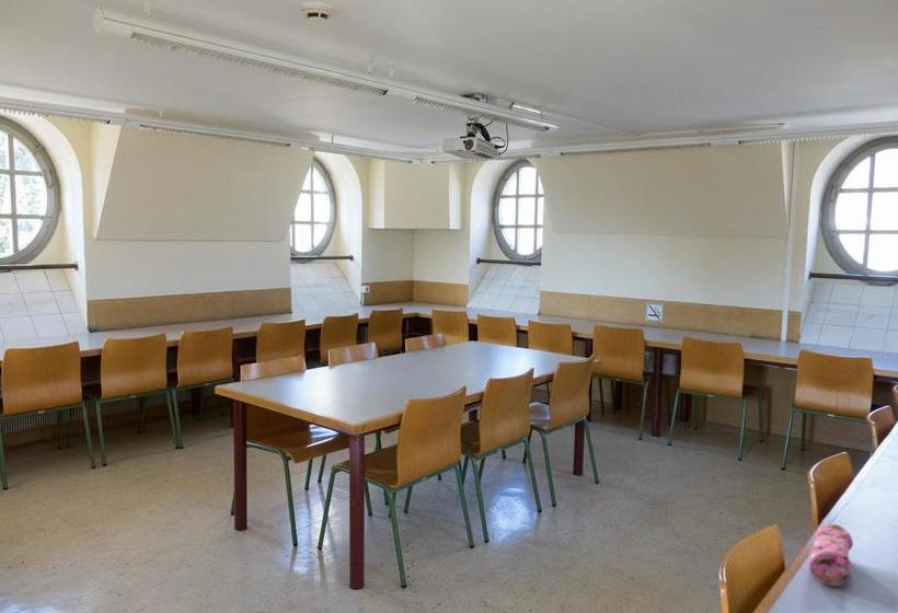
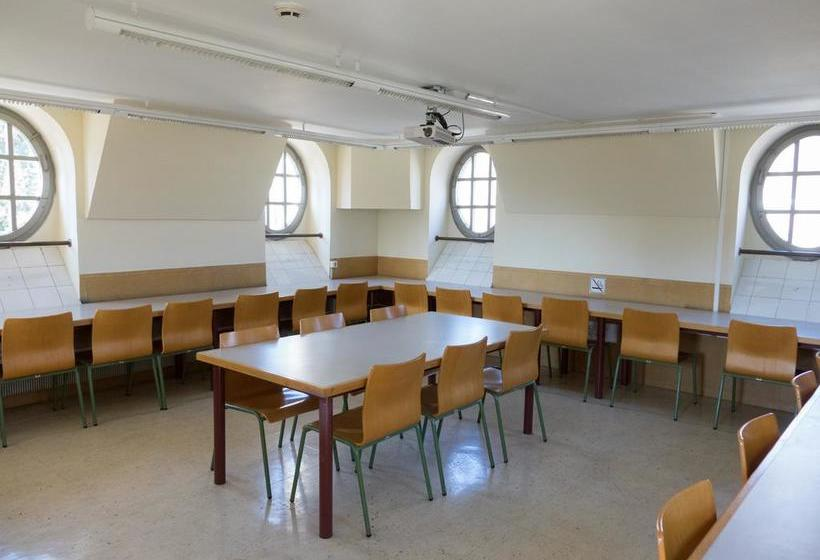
- pencil case [808,523,854,587]
